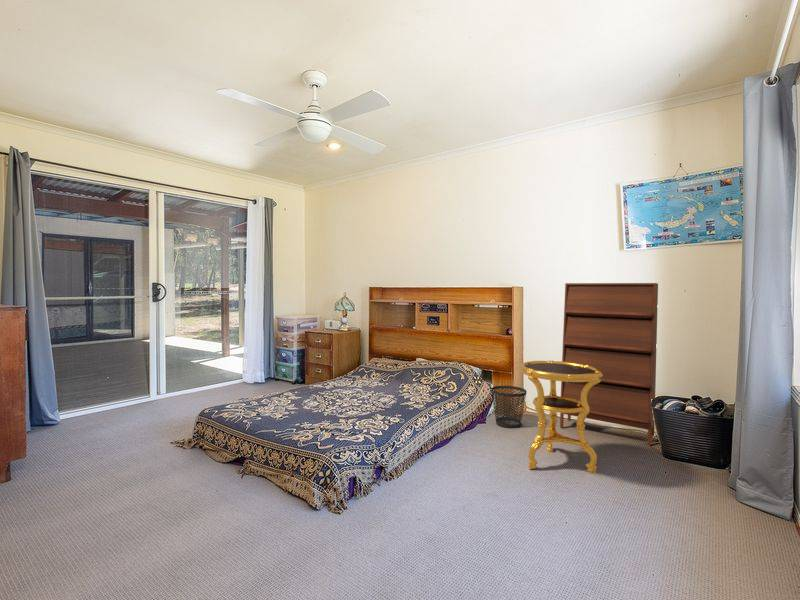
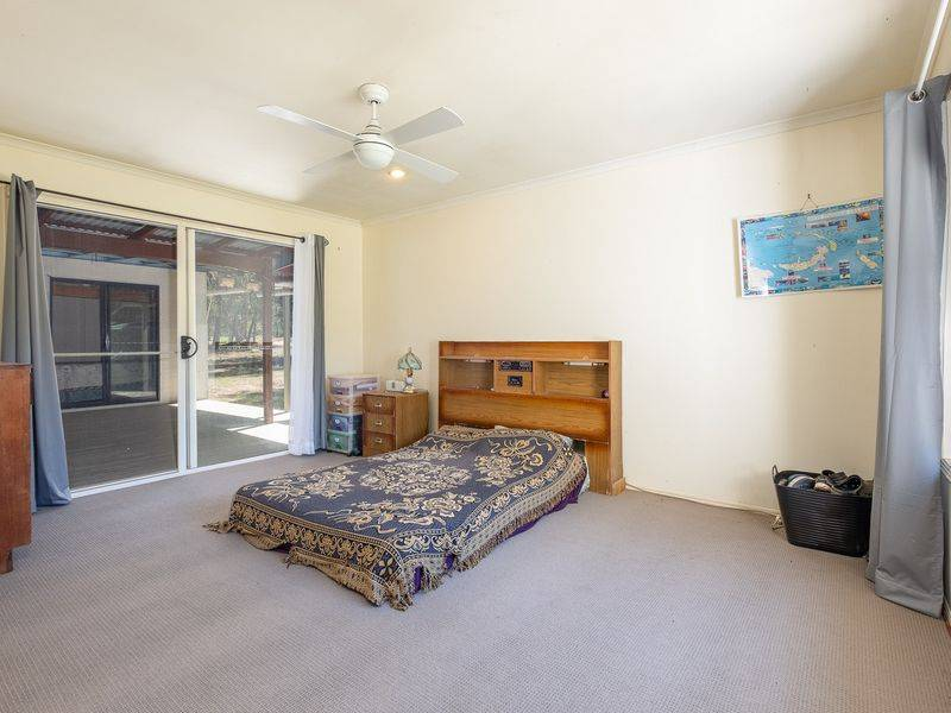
- shoe cabinet [559,282,659,446]
- side table [519,360,603,474]
- wastebasket [490,385,528,429]
